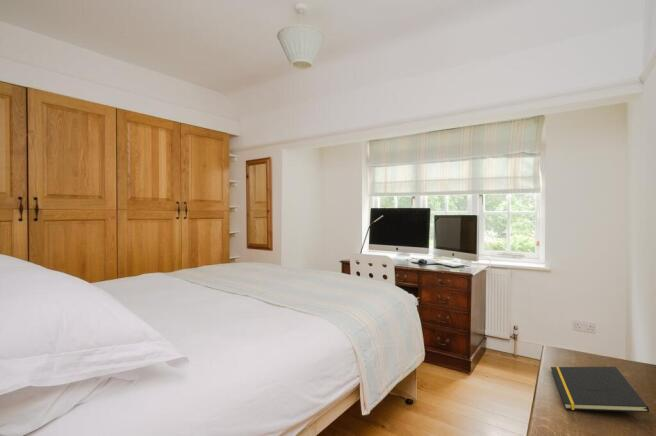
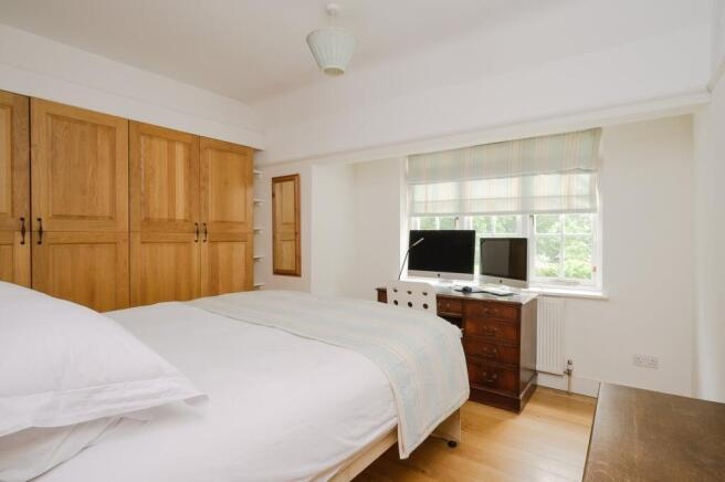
- notepad [550,366,650,413]
